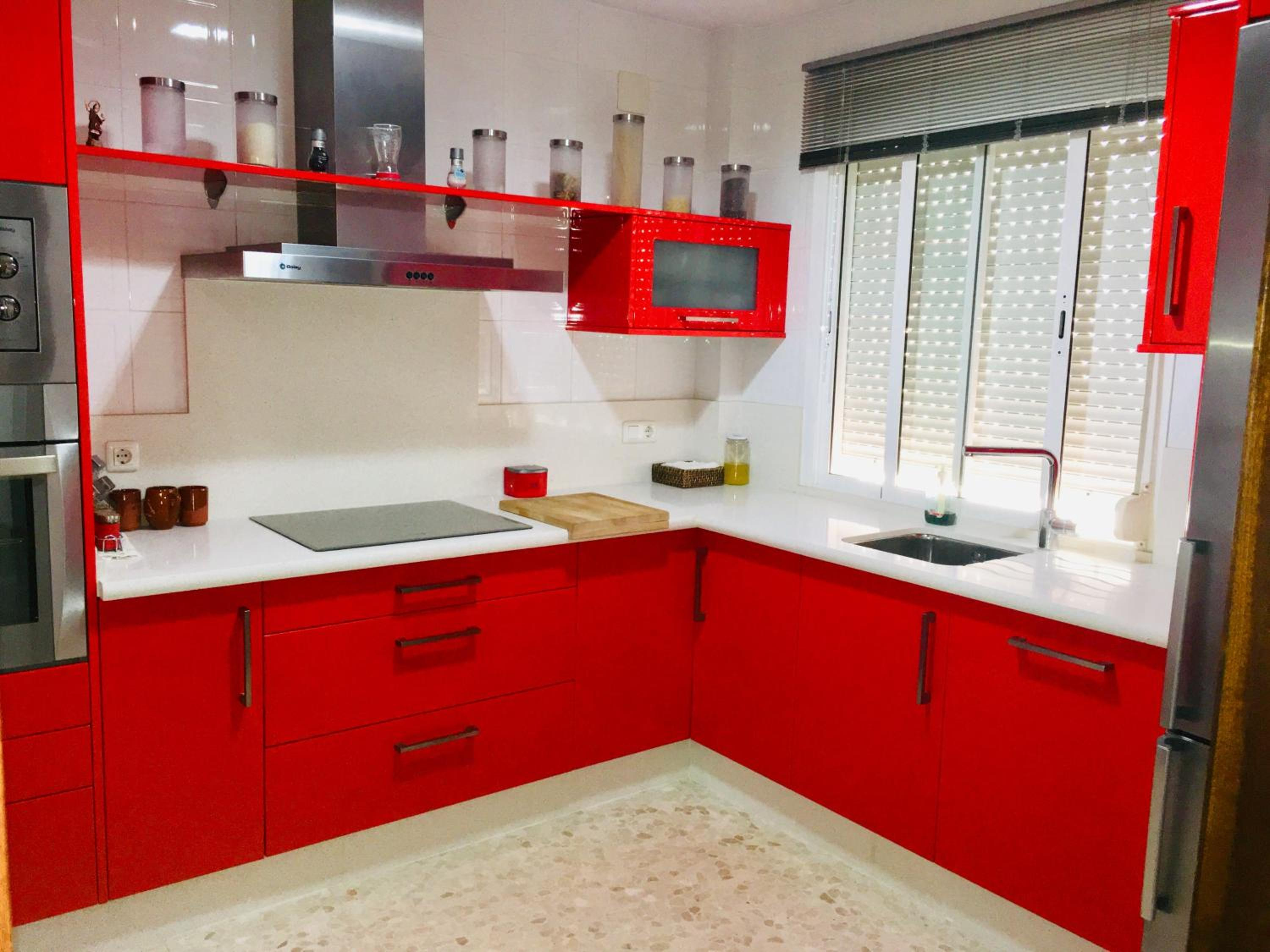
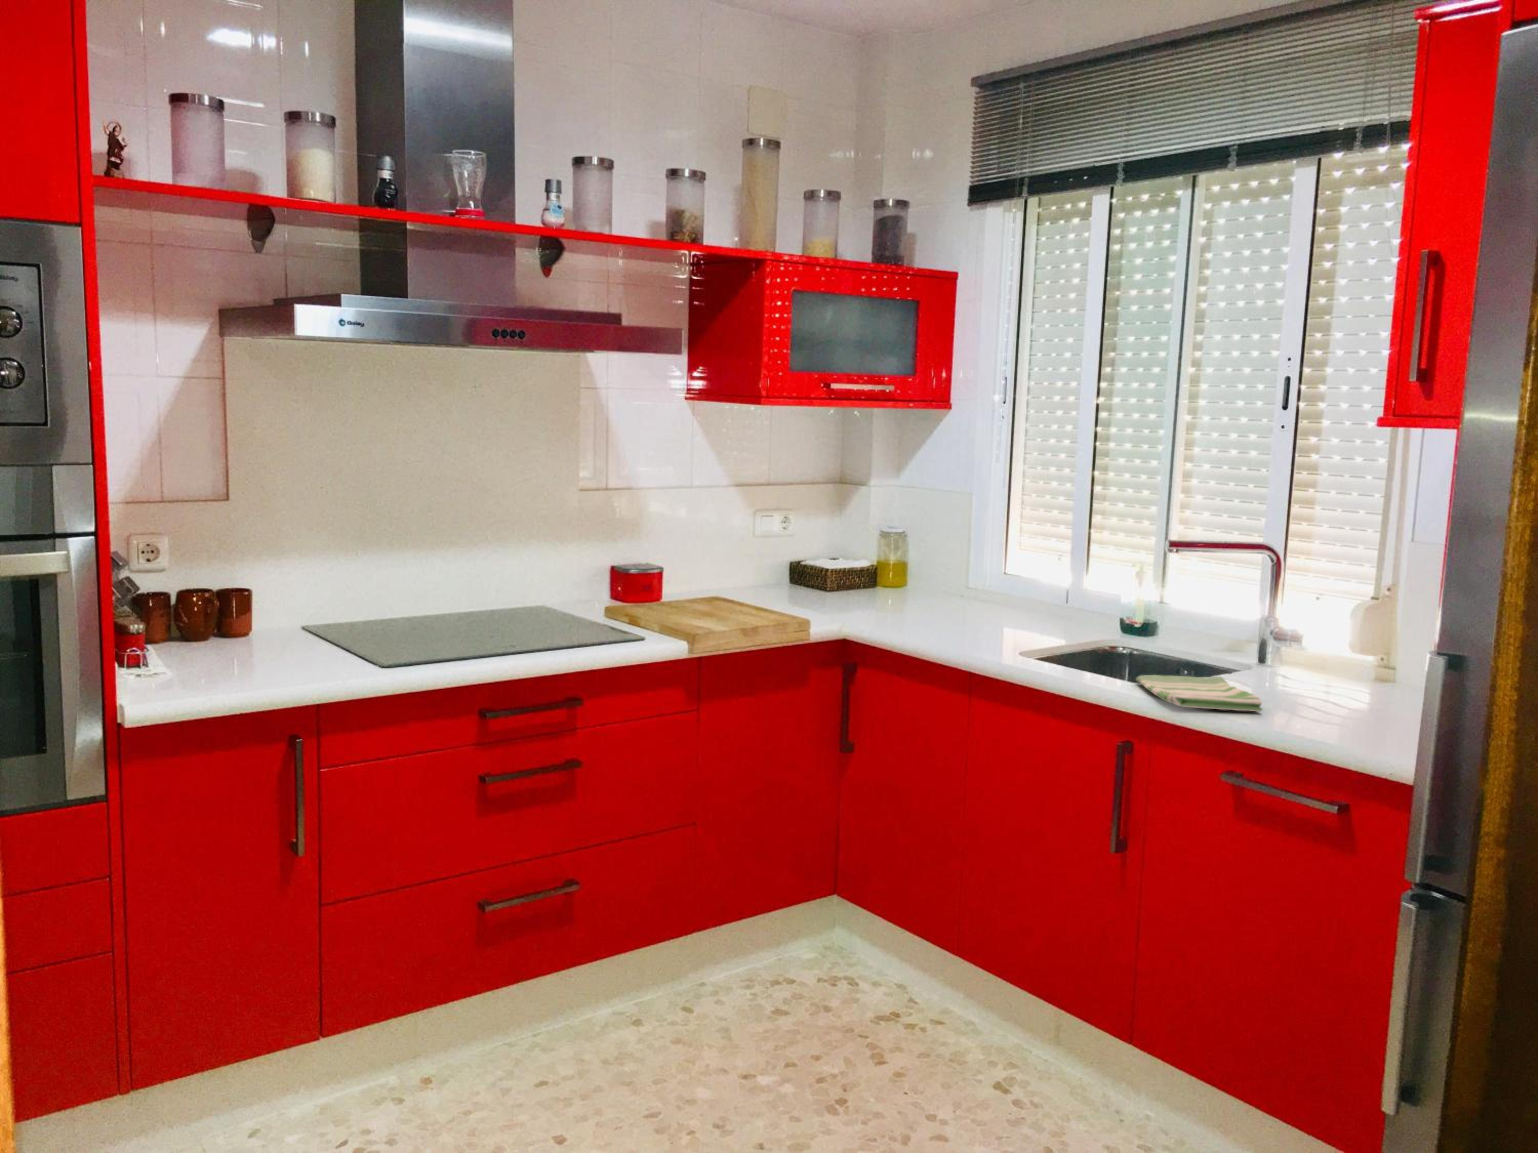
+ dish towel [1135,675,1263,712]
